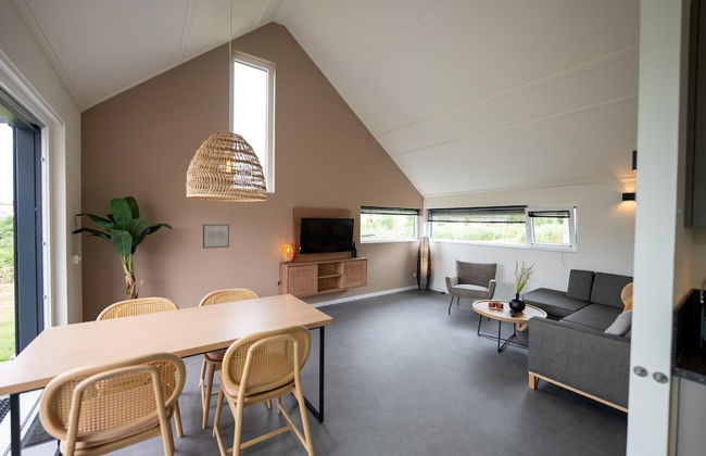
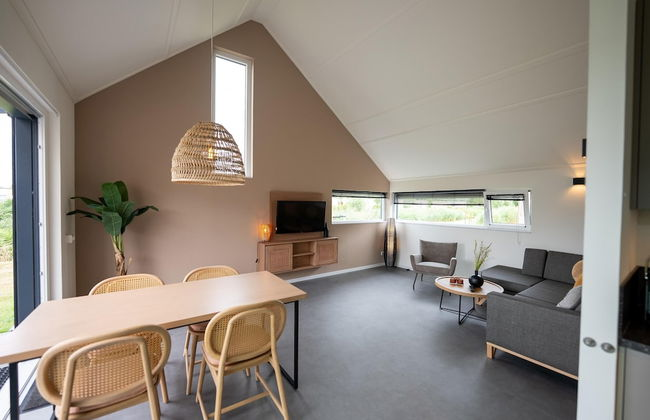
- wall art [202,224,230,250]
